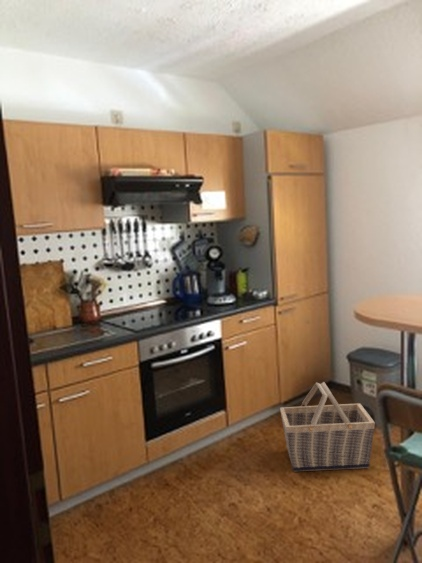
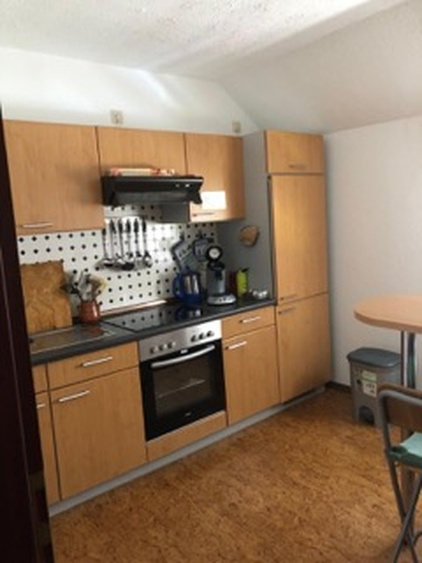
- basket [279,381,376,472]
